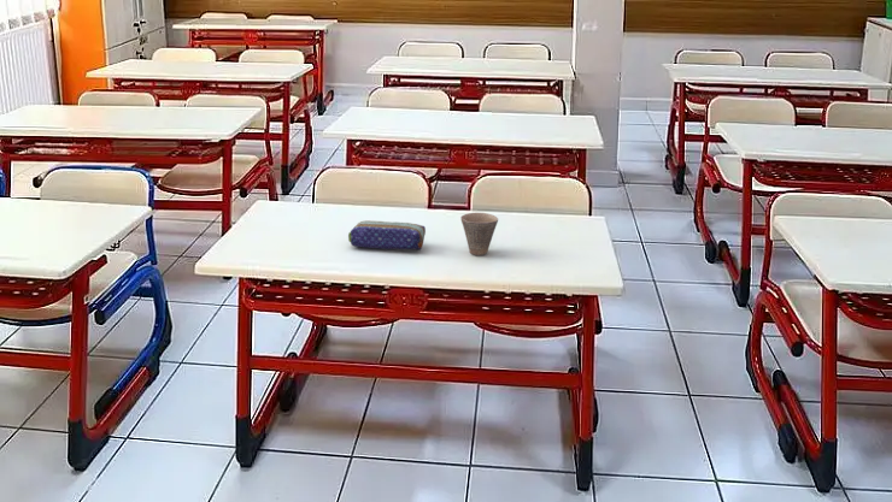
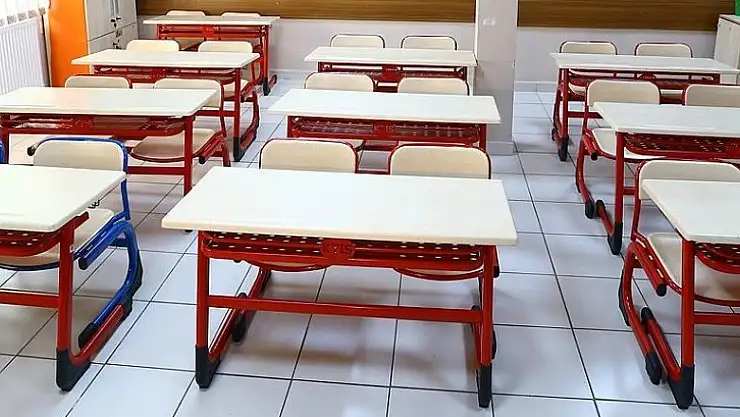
- pencil case [347,219,427,250]
- cup [459,212,499,256]
